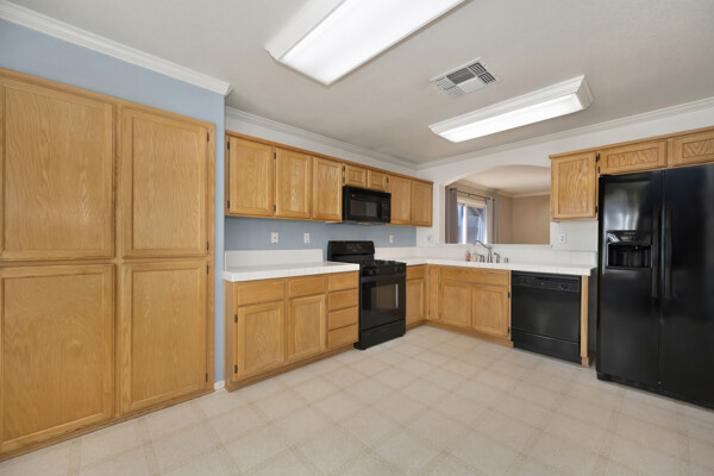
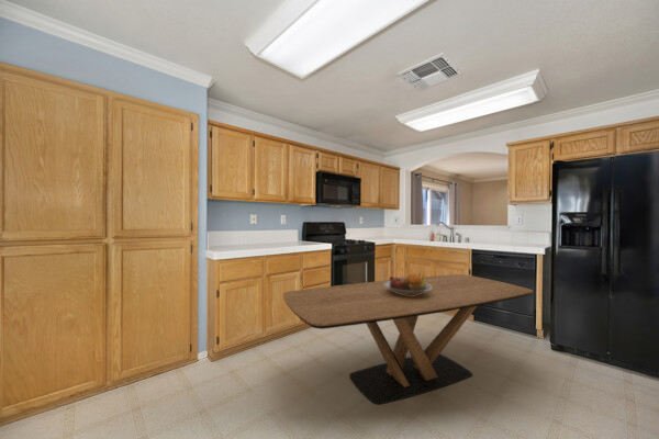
+ dining table [282,273,534,405]
+ fruit bowl [384,272,432,296]
